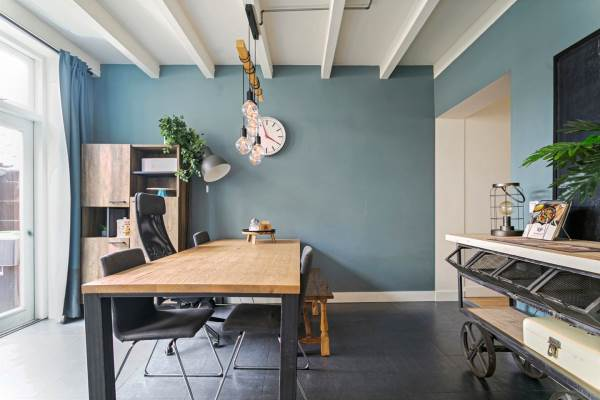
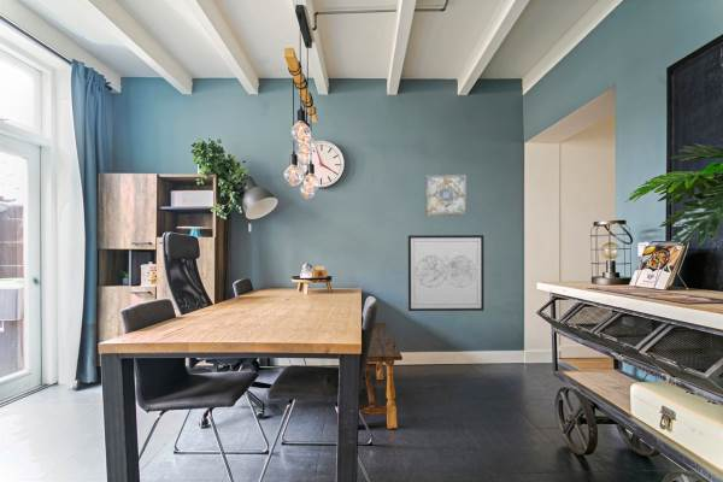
+ wall art [407,234,486,312]
+ wall art [424,174,468,217]
